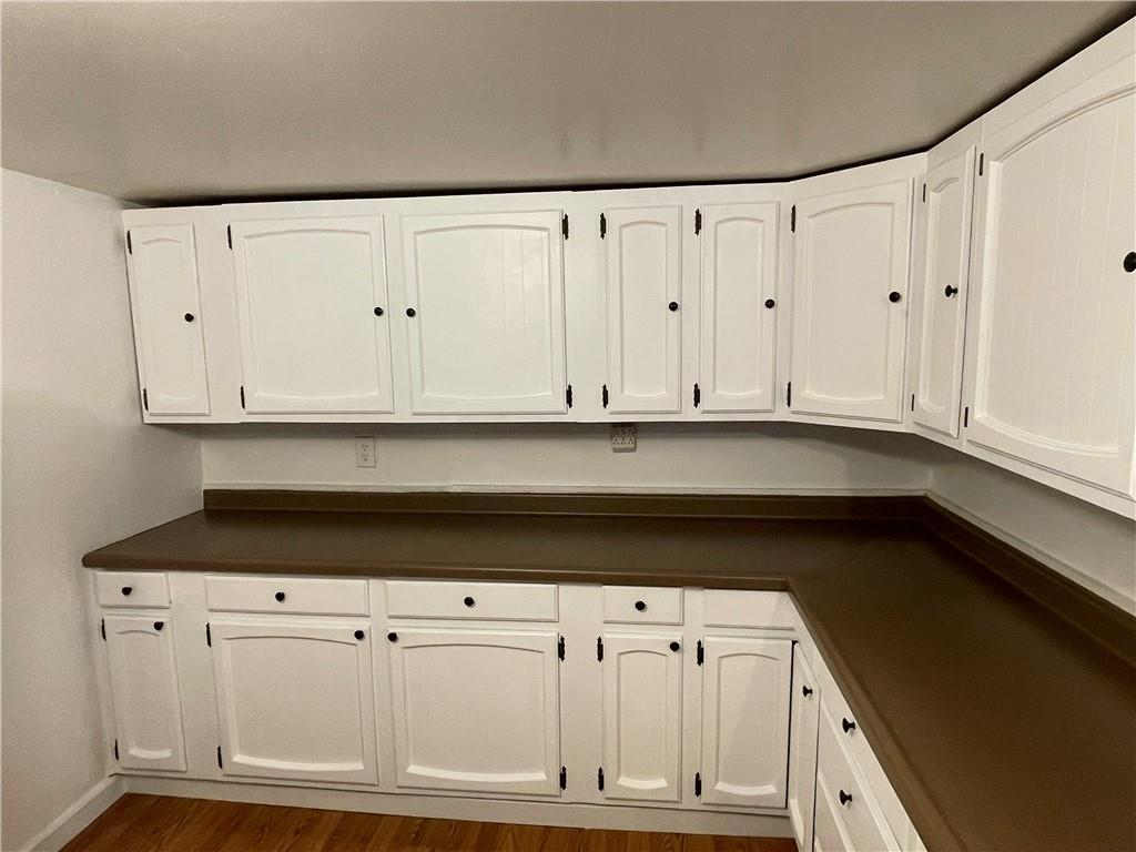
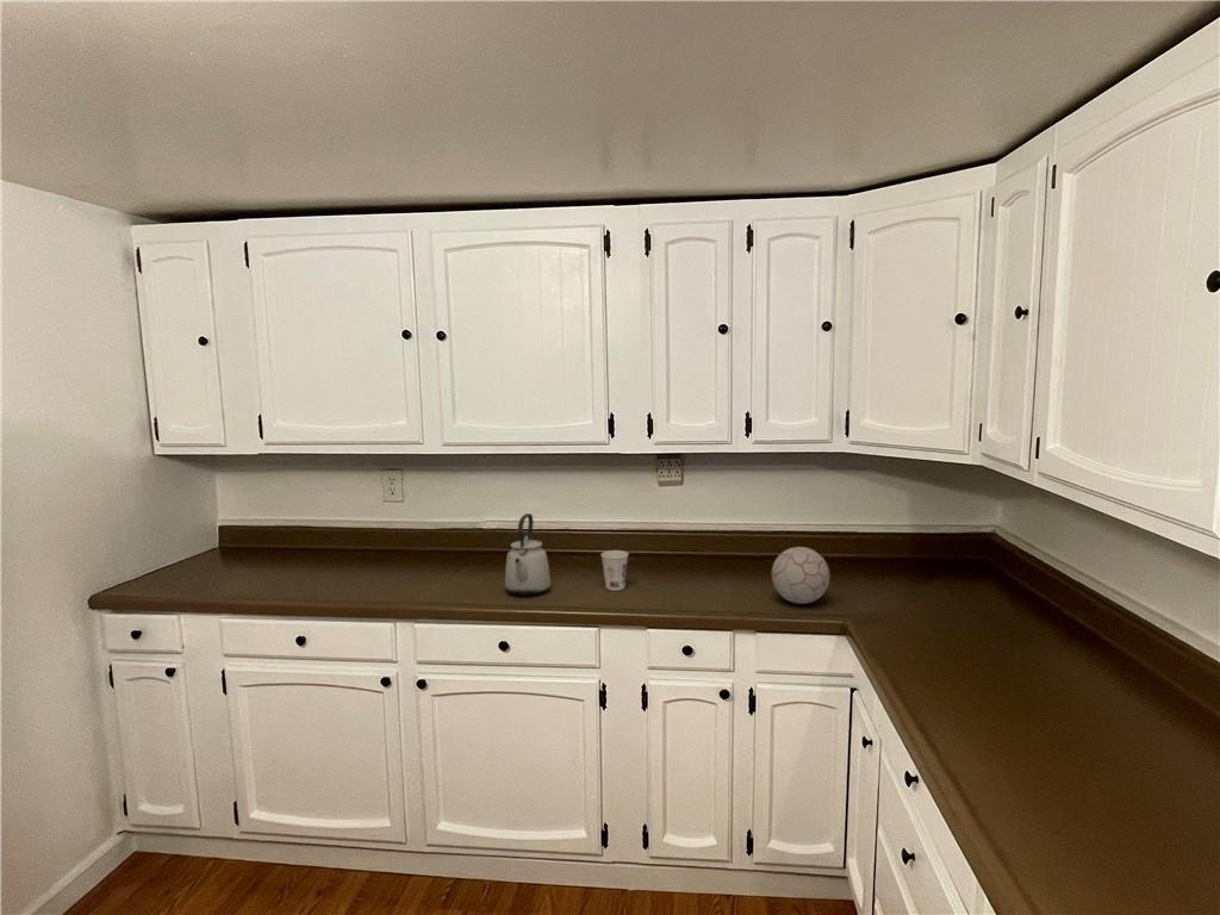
+ decorative ball [771,546,830,605]
+ kettle [504,512,552,597]
+ cup [599,549,630,592]
